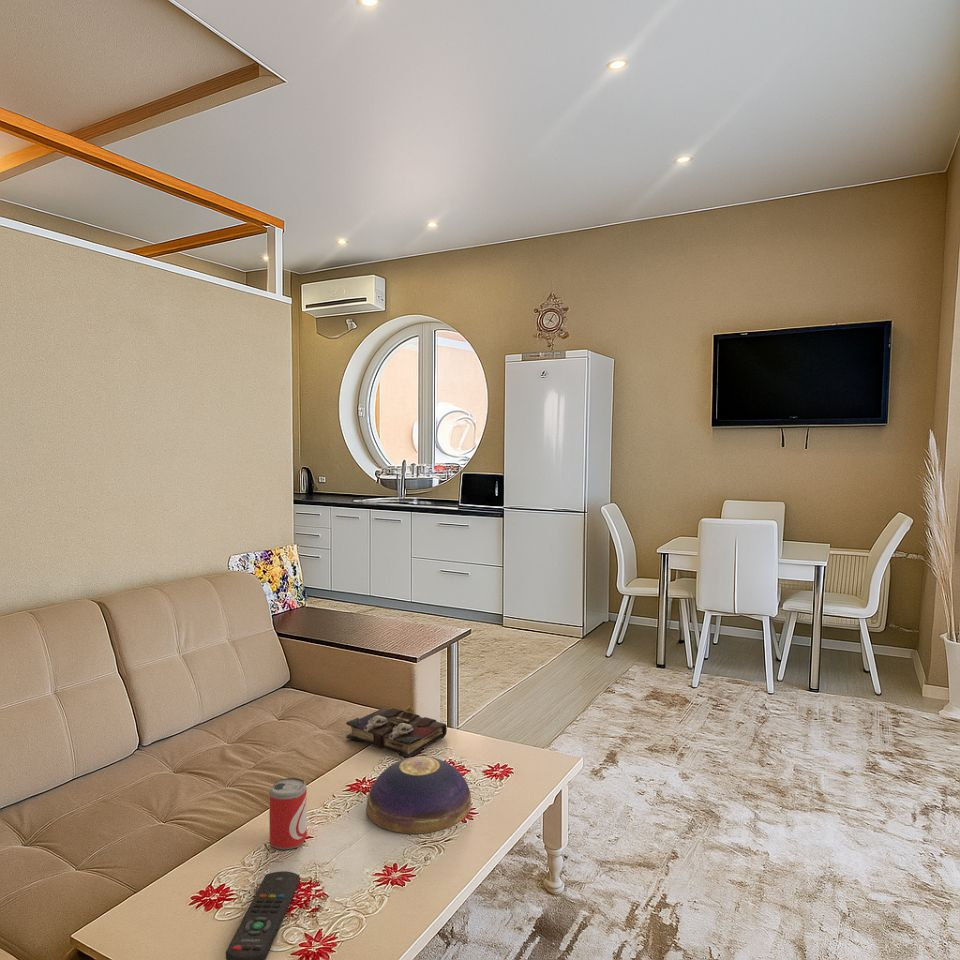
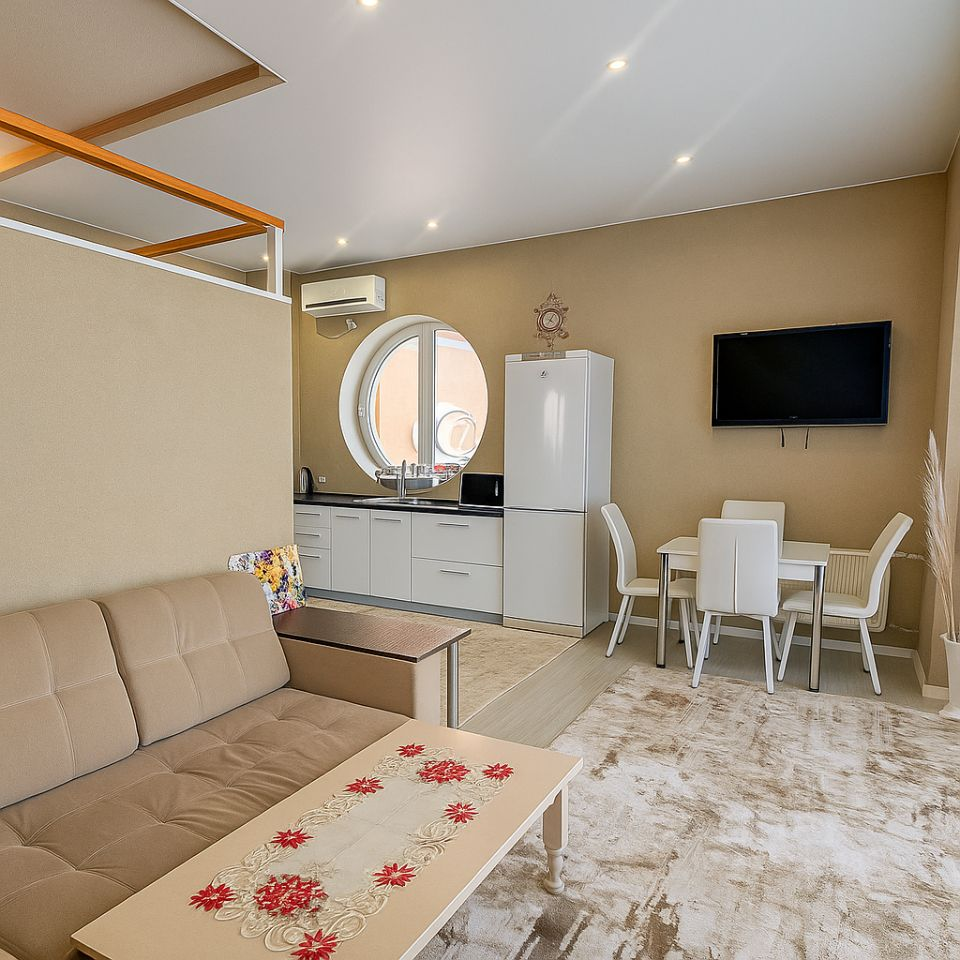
- remote control [225,870,300,960]
- decorative bowl [365,755,473,834]
- book [345,706,448,758]
- beer can [268,777,308,851]
